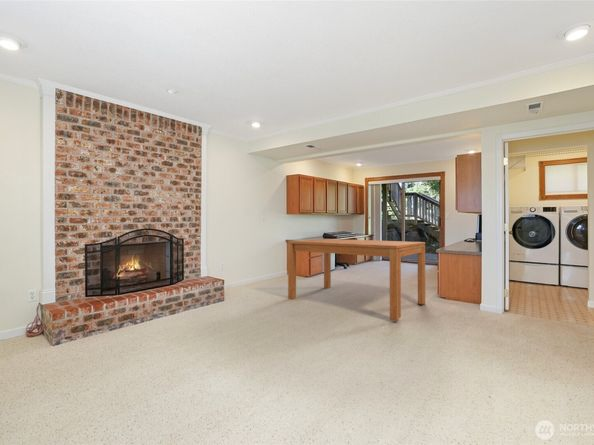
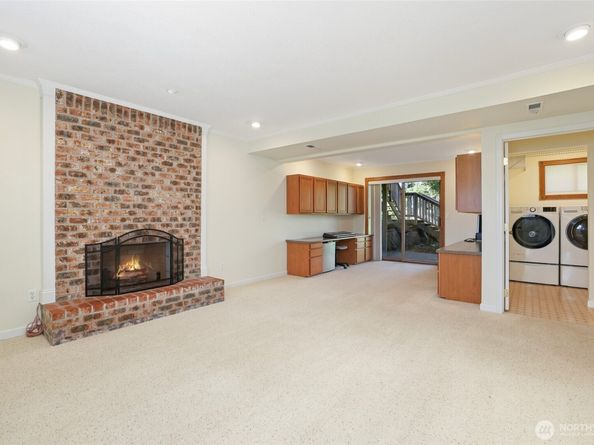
- dining table [287,238,426,322]
